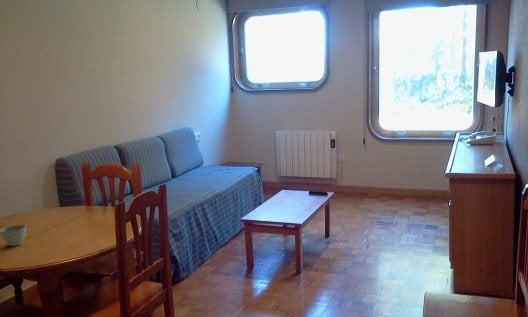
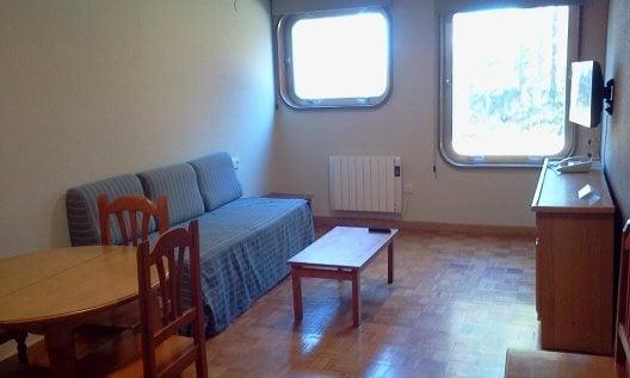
- flower pot [0,224,27,247]
